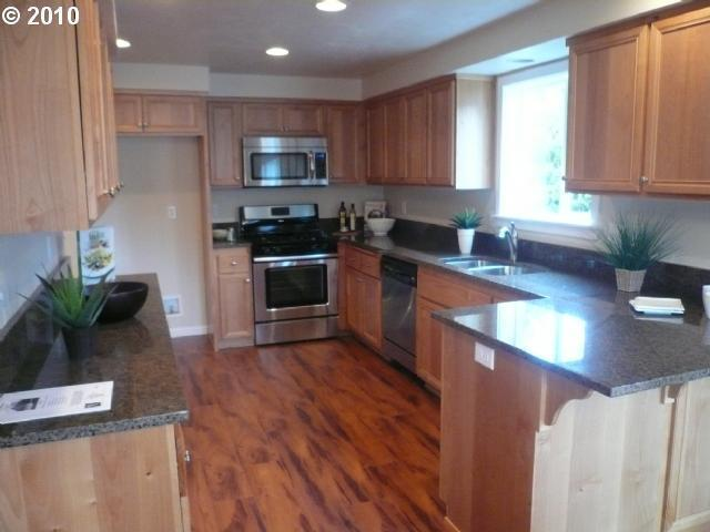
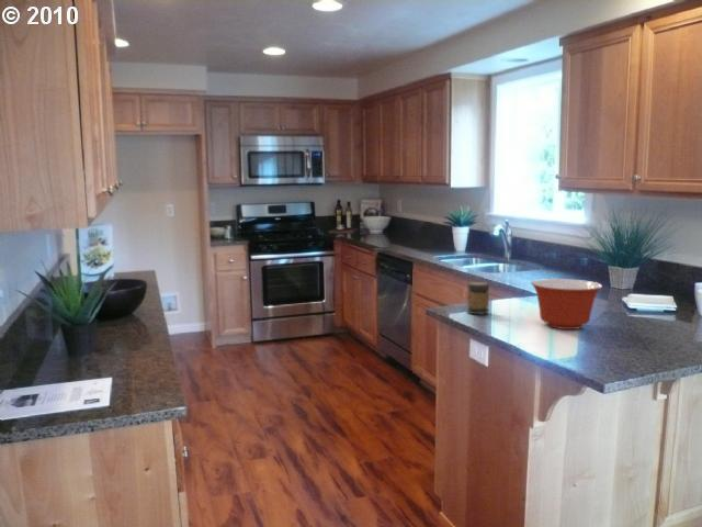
+ mixing bowl [530,278,603,330]
+ jar [466,281,490,315]
